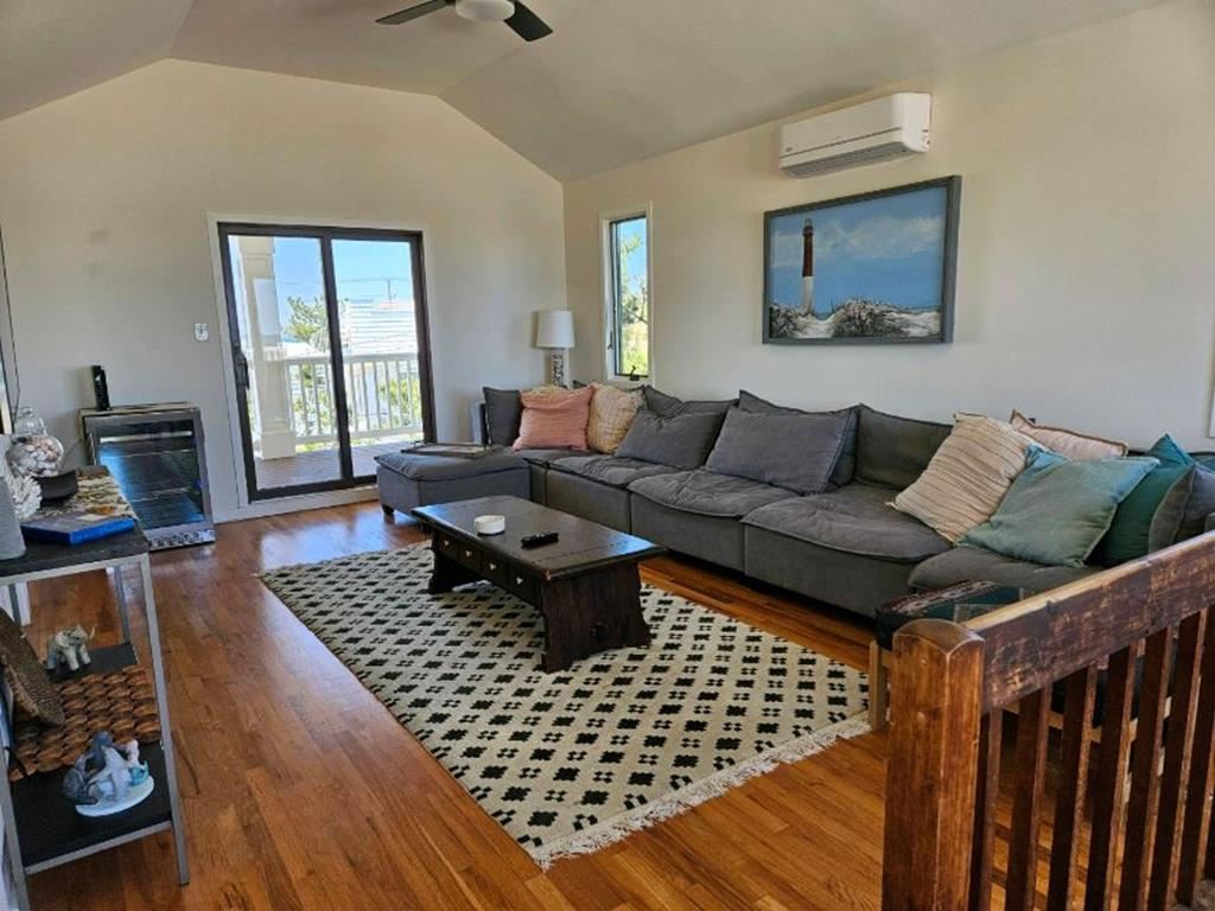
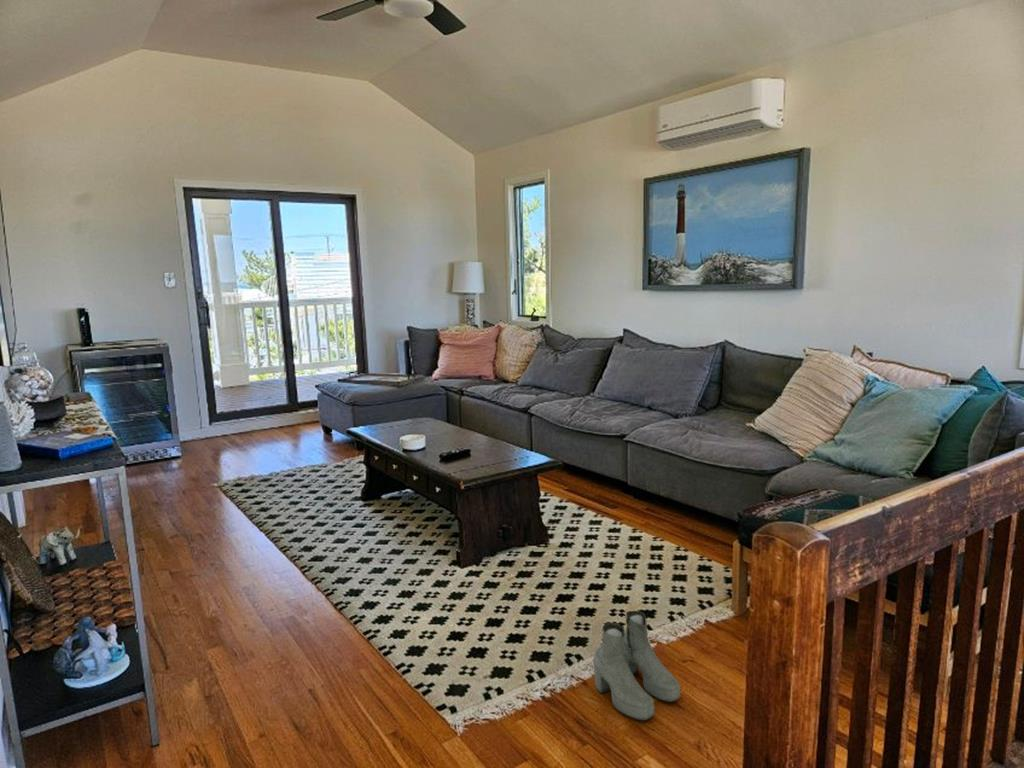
+ boots [592,610,681,721]
